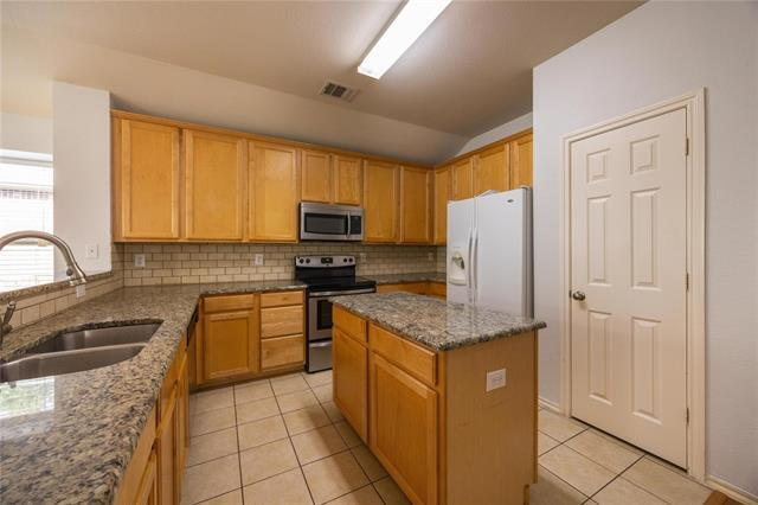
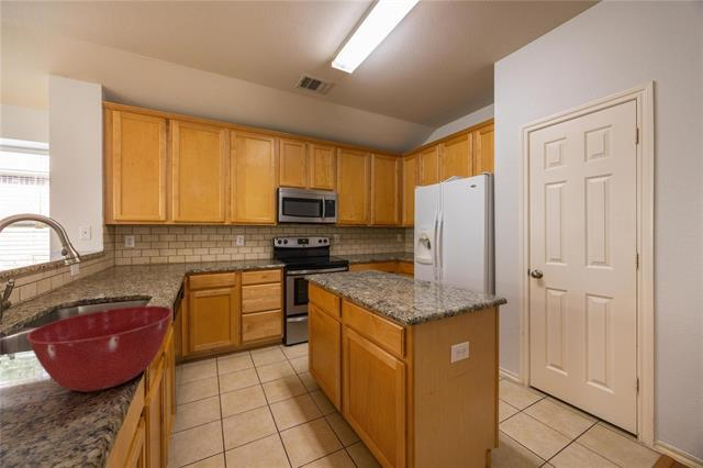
+ mixing bowl [25,304,174,393]
